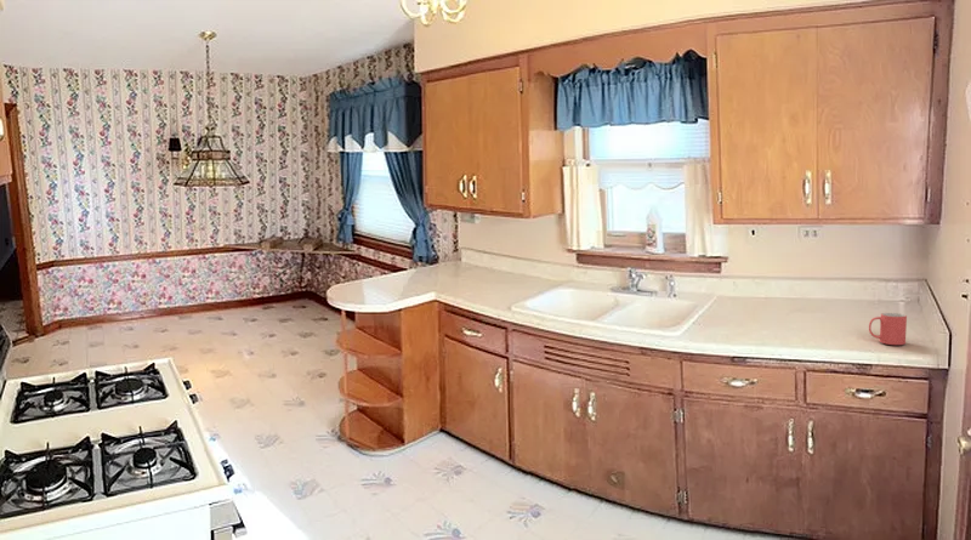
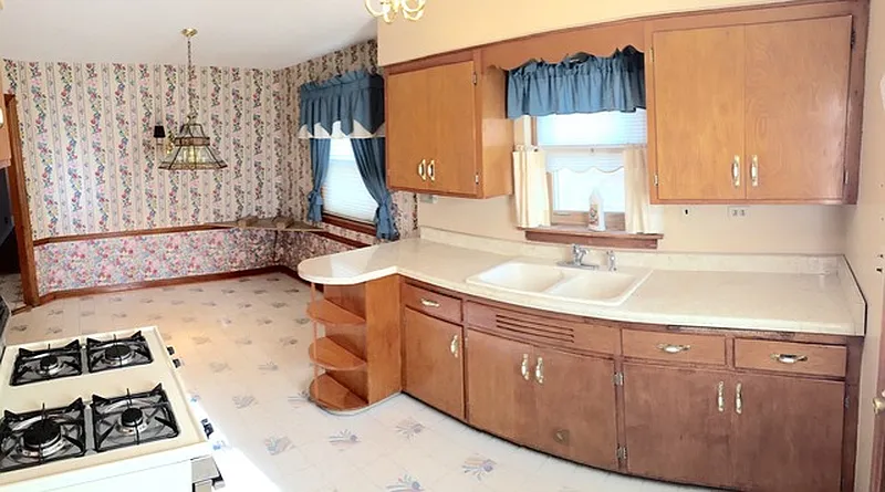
- mug [868,312,908,346]
